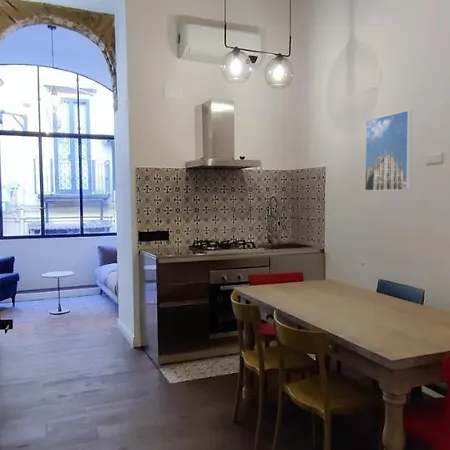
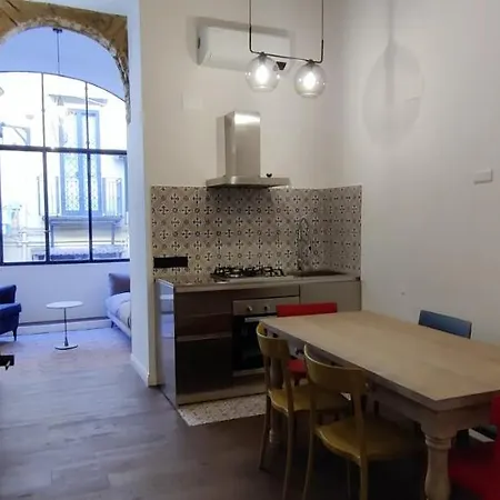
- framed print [364,109,412,192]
